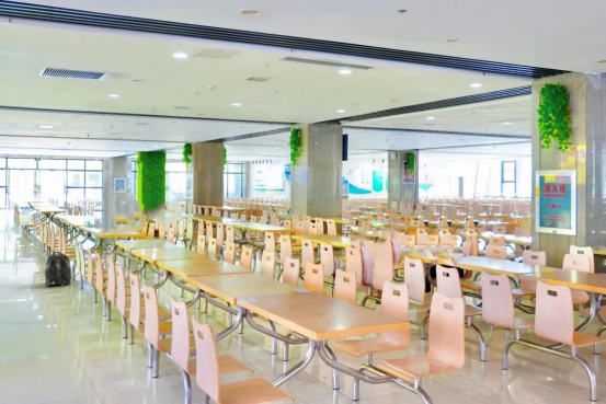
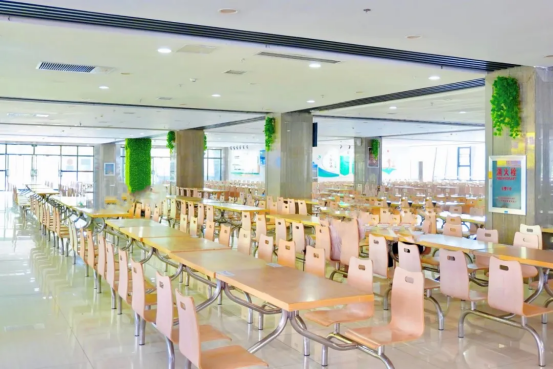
- backpack [43,251,73,287]
